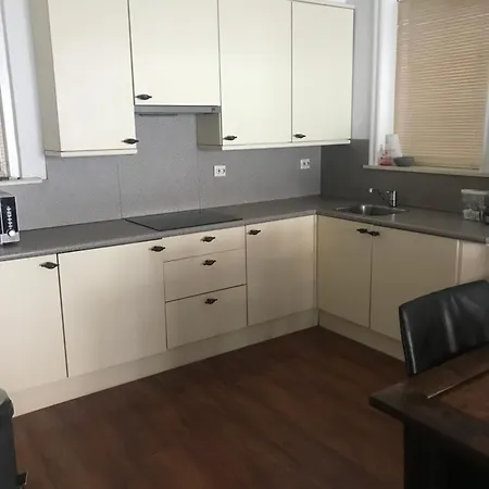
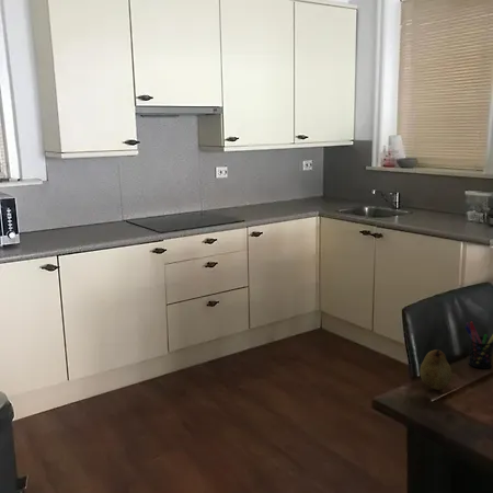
+ pen holder [463,321,493,369]
+ fruit [419,348,452,391]
